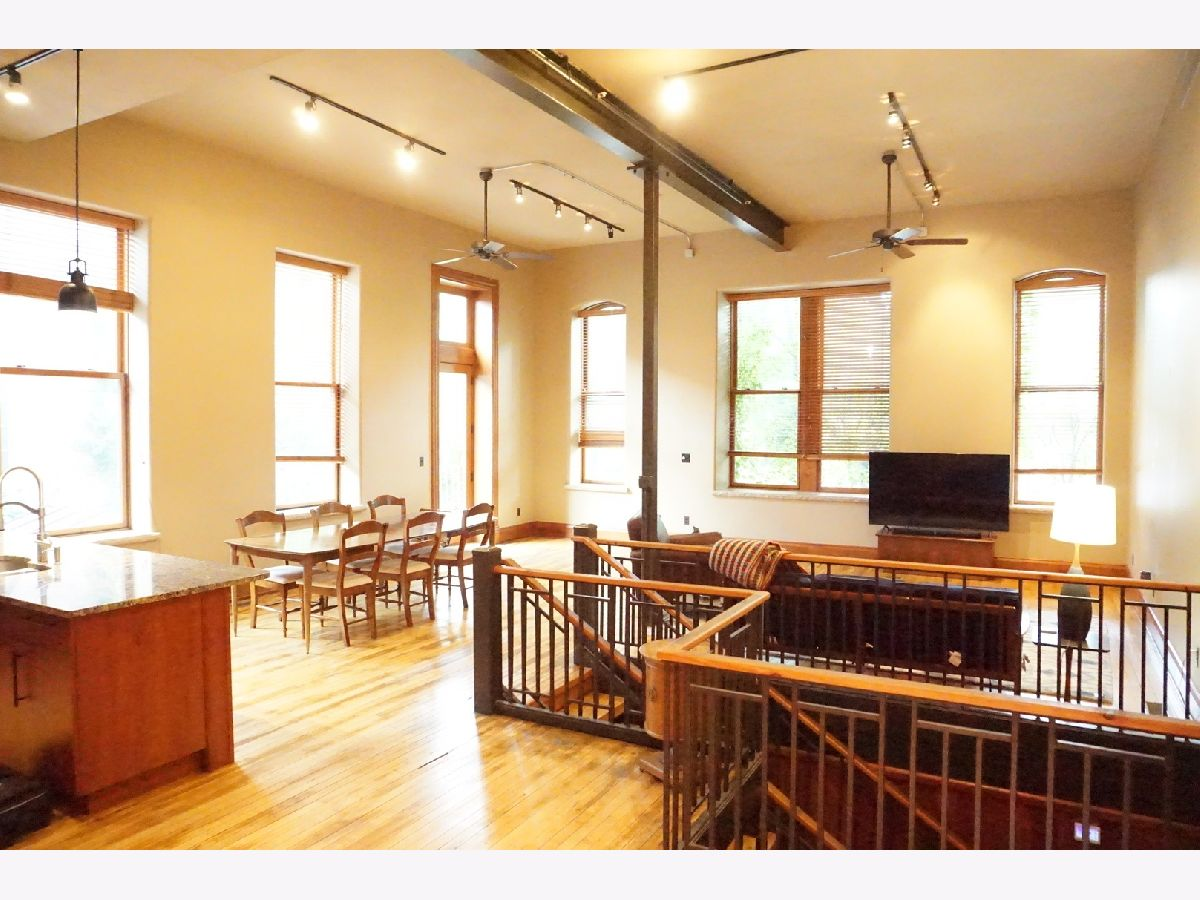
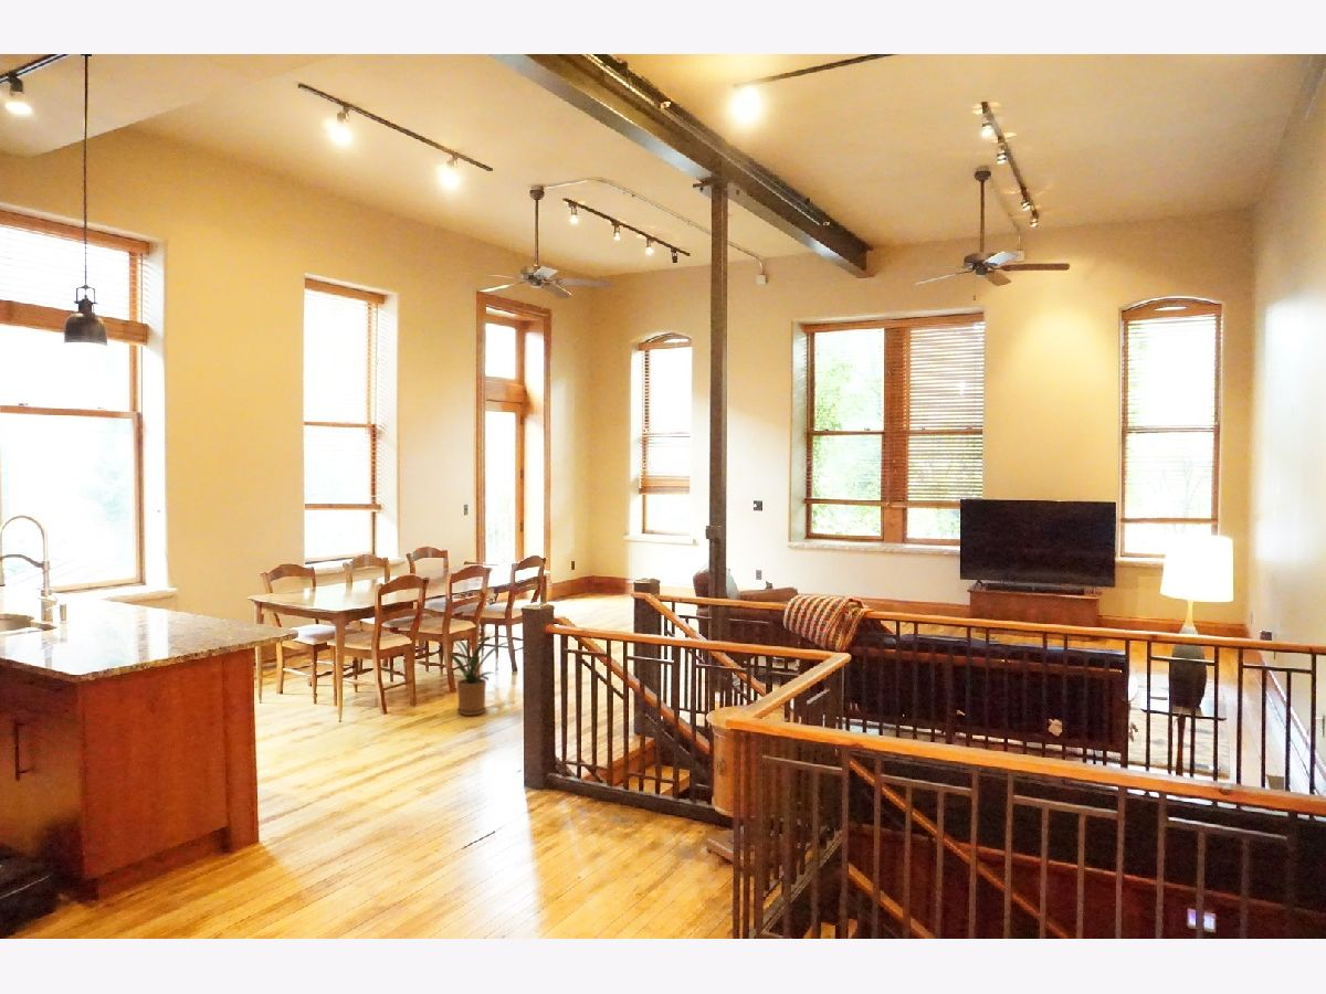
+ house plant [435,633,512,717]
